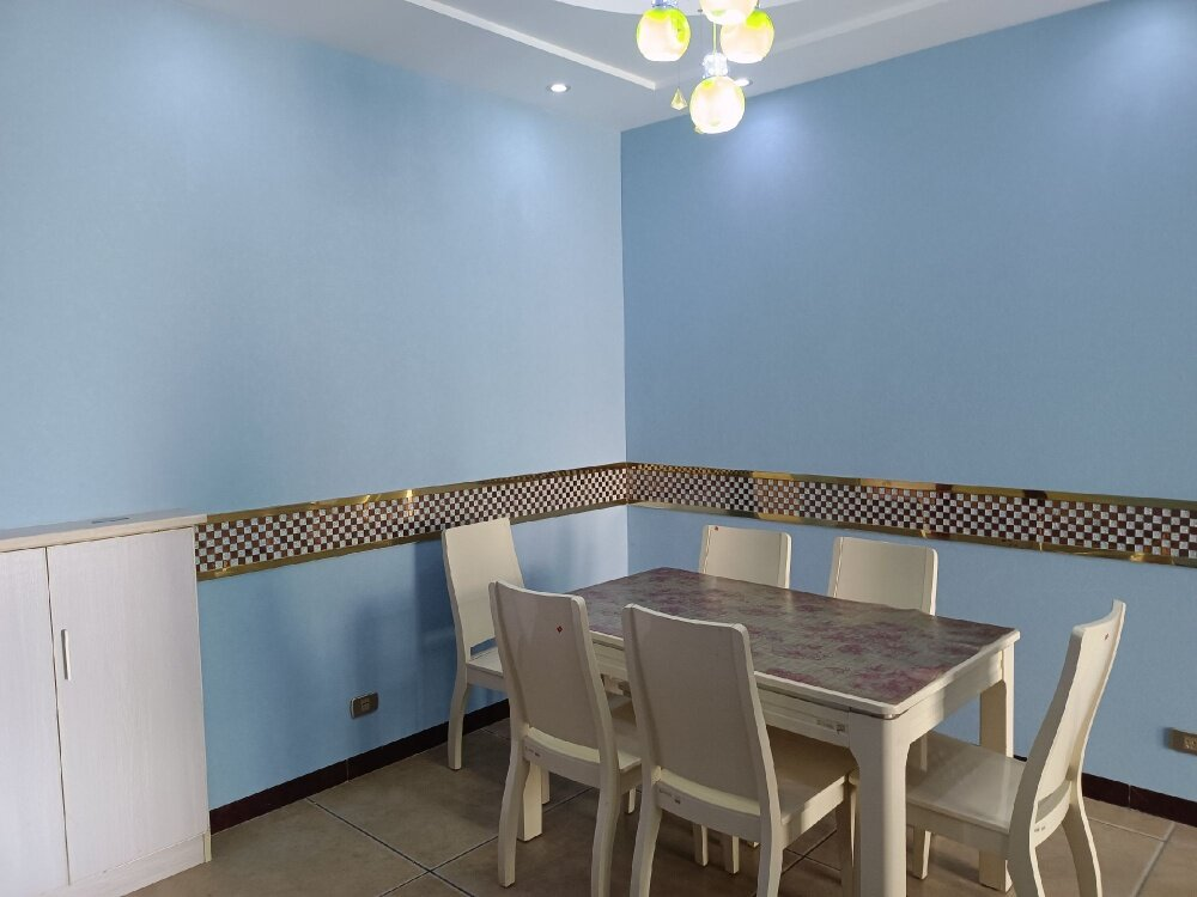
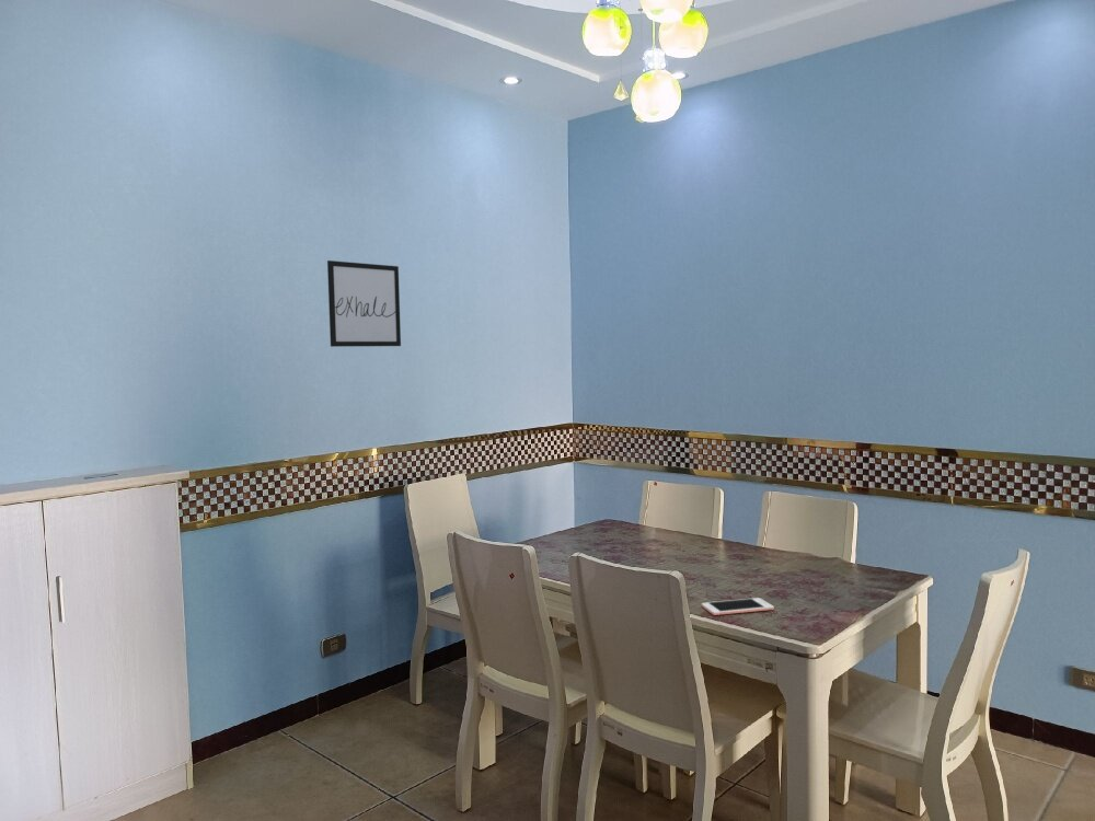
+ cell phone [701,597,775,616]
+ wall art [326,259,402,348]
